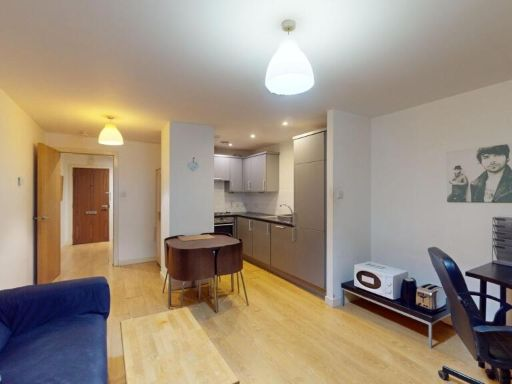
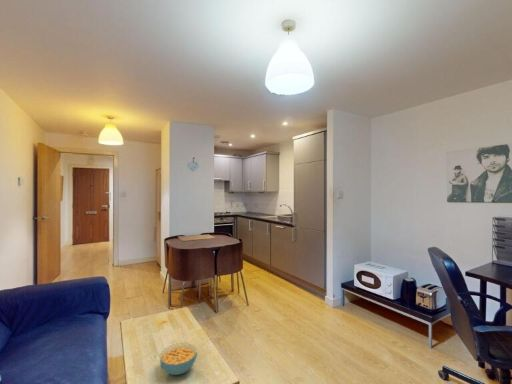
+ cereal bowl [158,342,198,376]
